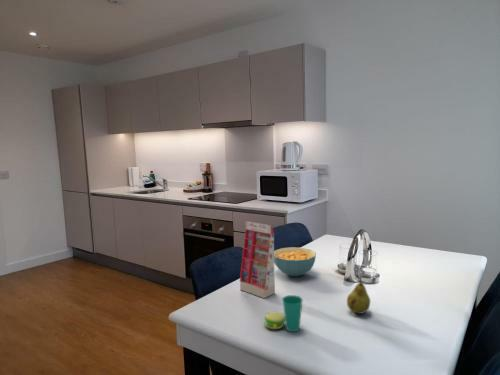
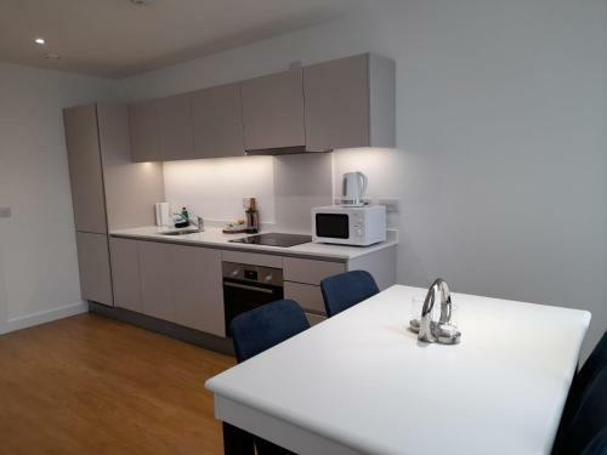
- fruit [346,280,371,315]
- cereal bowl [274,246,317,277]
- gift box [239,220,276,299]
- cup [263,294,304,333]
